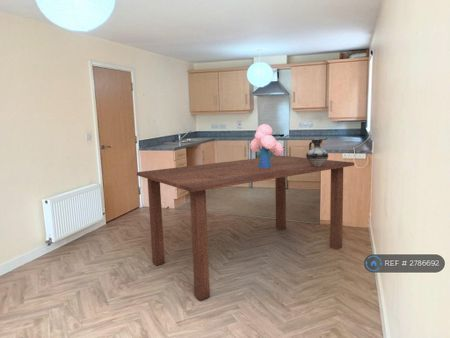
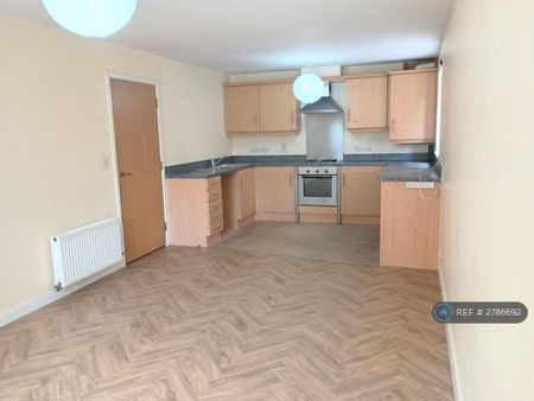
- dining table [136,155,355,301]
- bouquet [249,123,284,168]
- ceramic jug [305,138,329,166]
